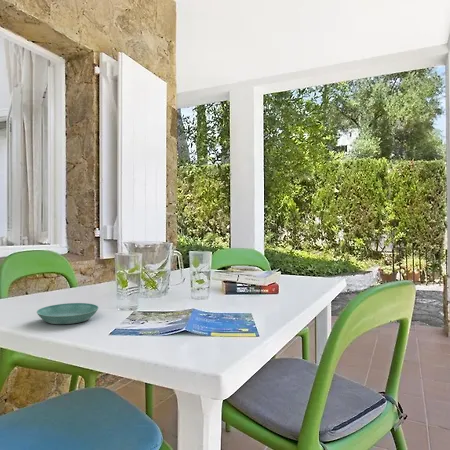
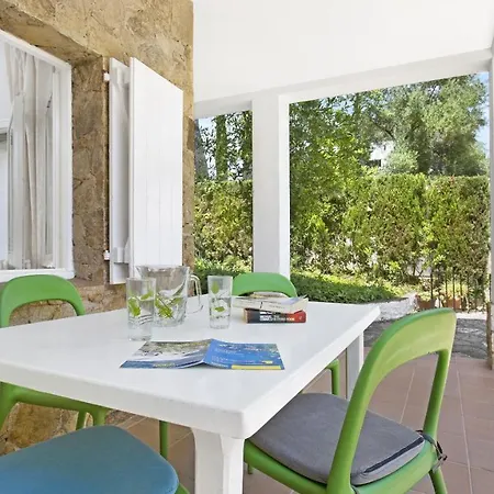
- saucer [36,302,100,325]
